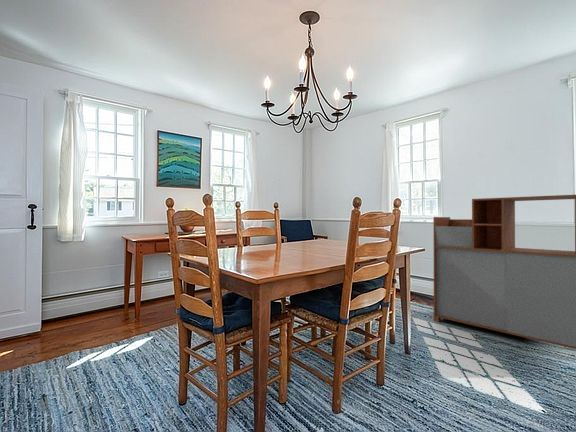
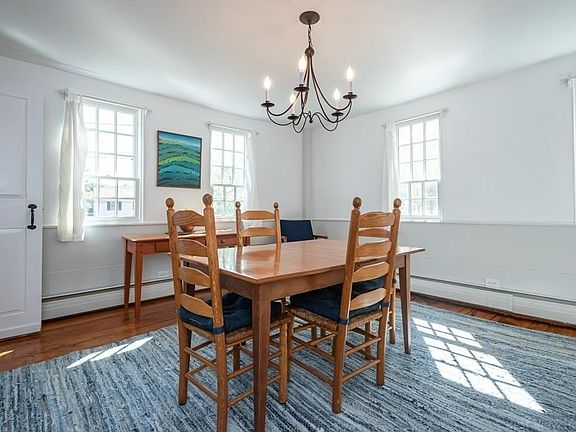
- storage cabinet [433,194,576,350]
